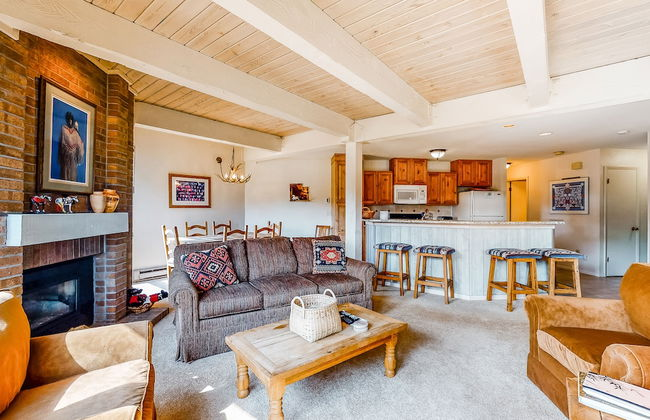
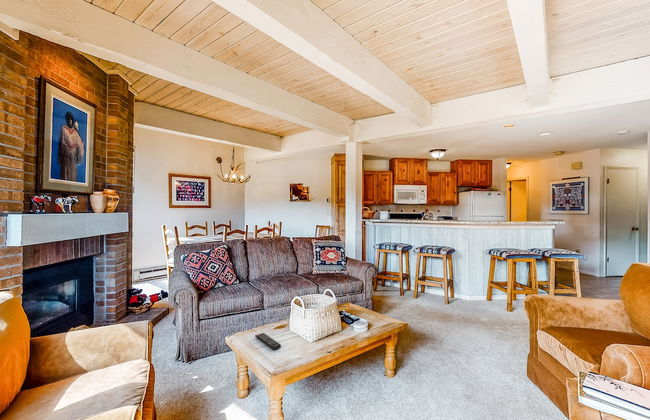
+ remote control [254,332,282,351]
